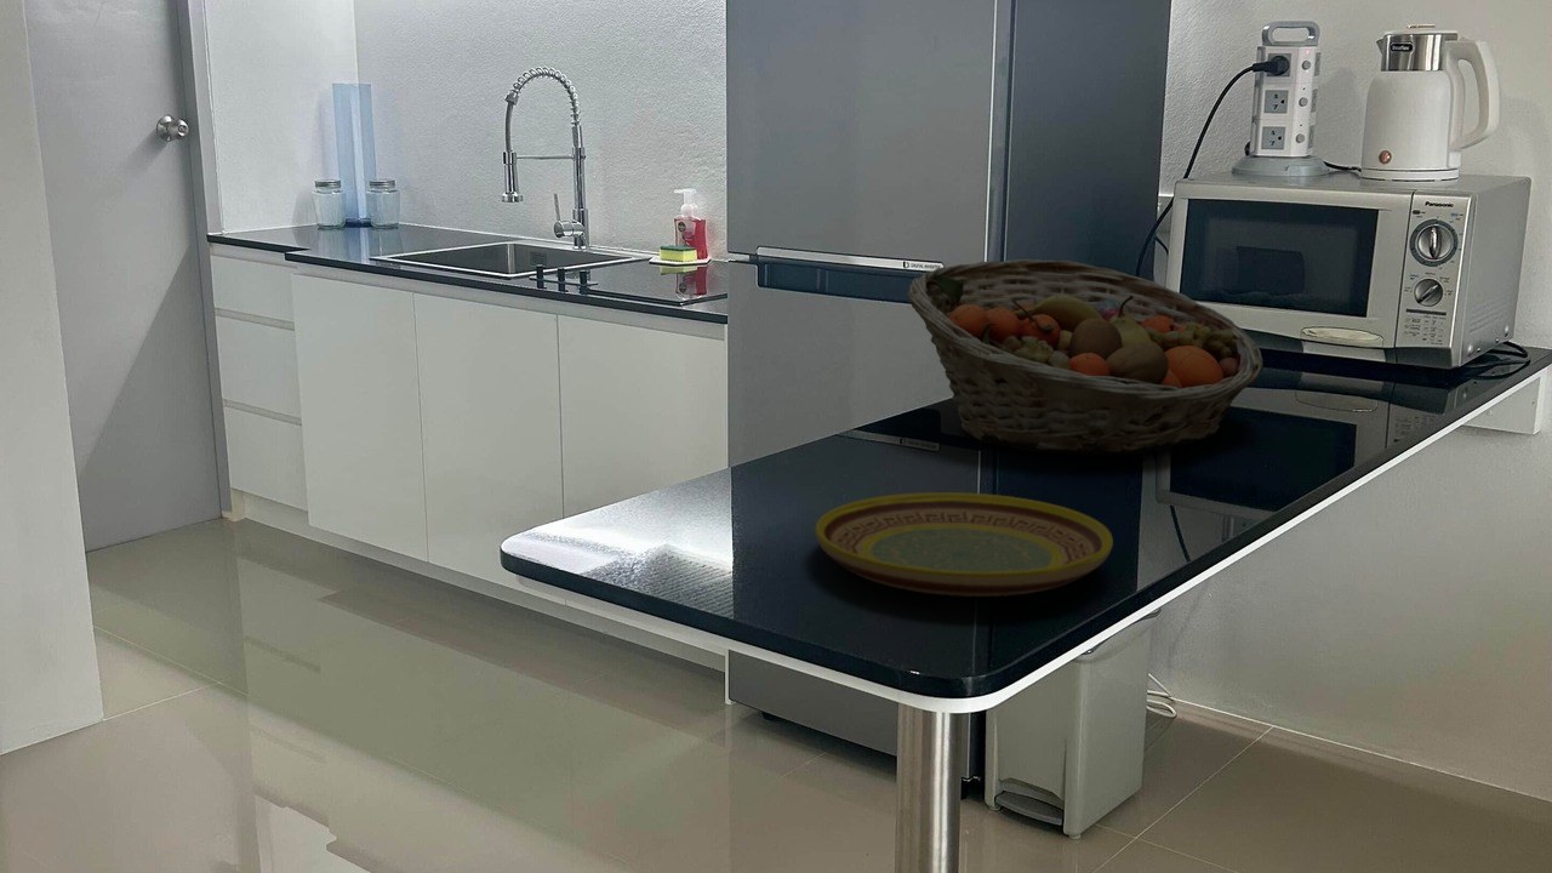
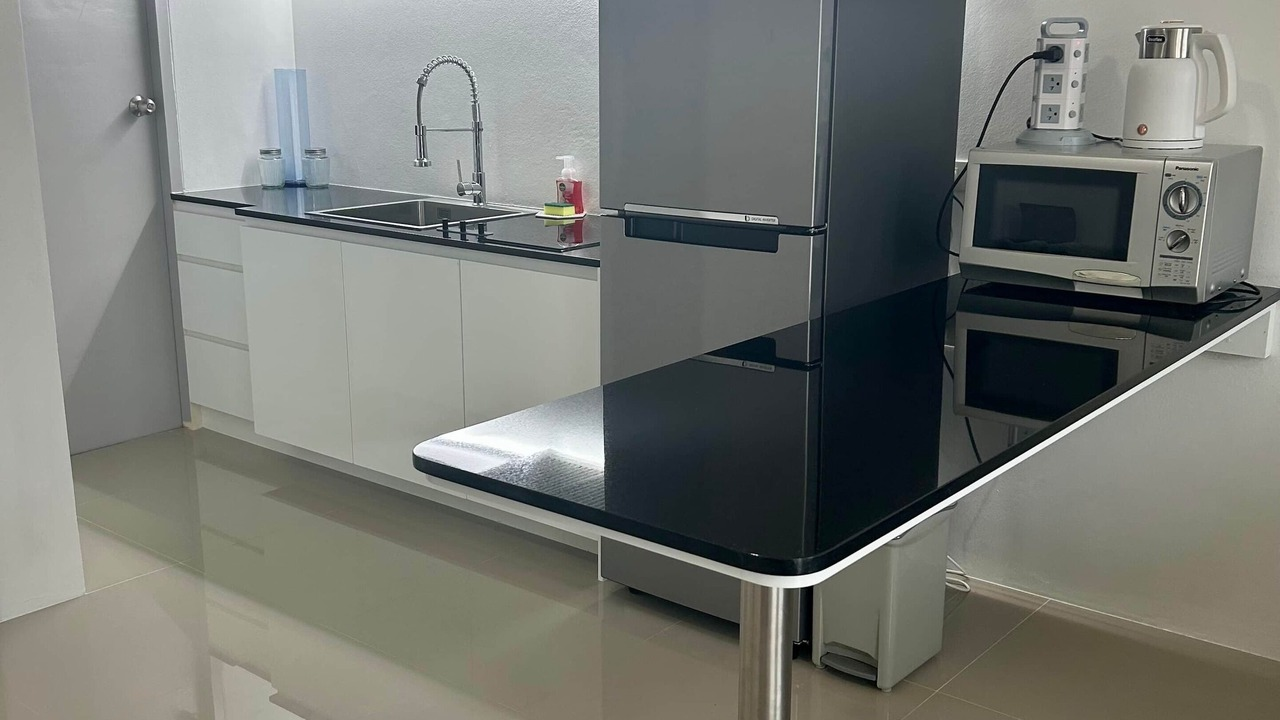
- fruit basket [907,258,1265,457]
- plate [814,491,1114,598]
